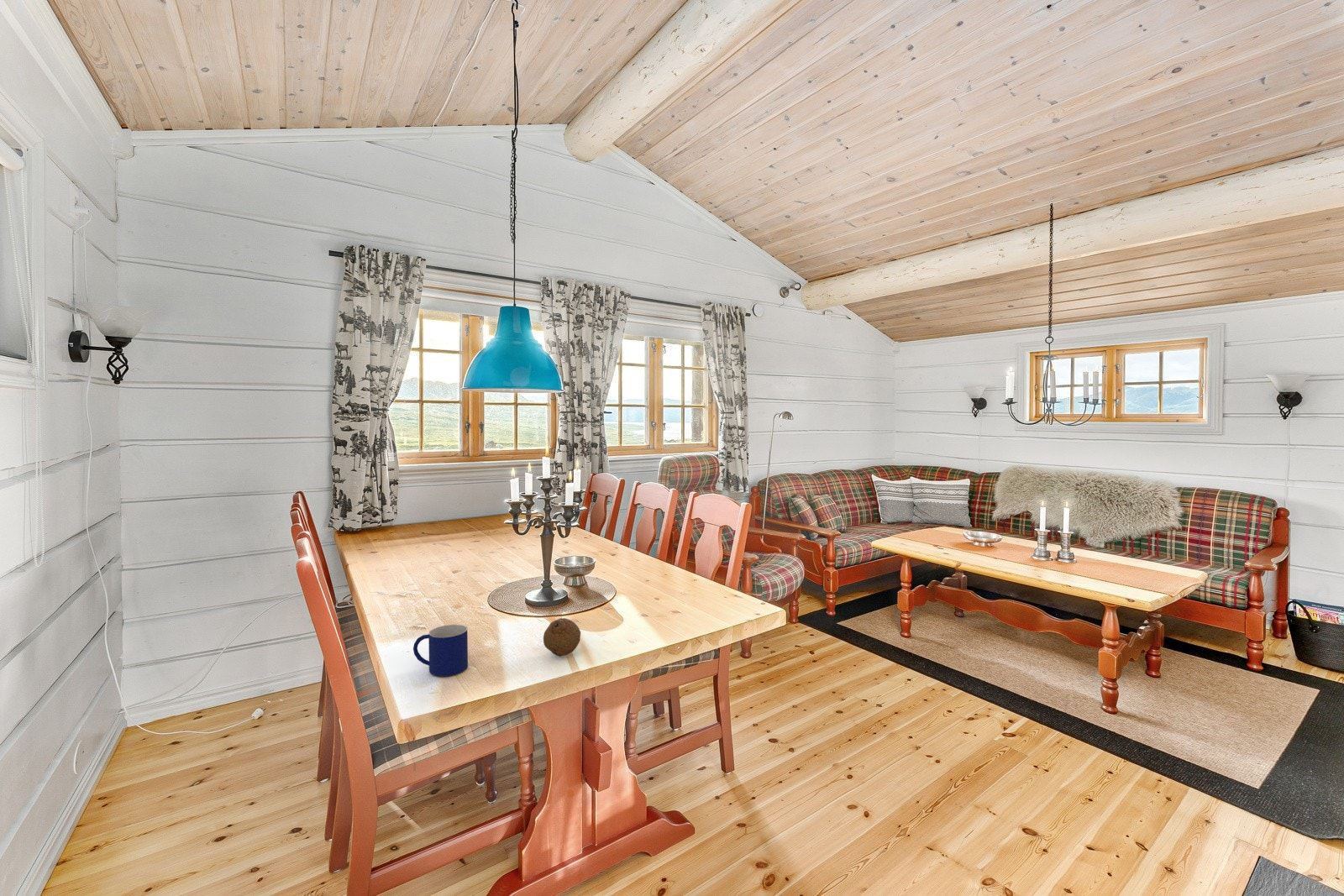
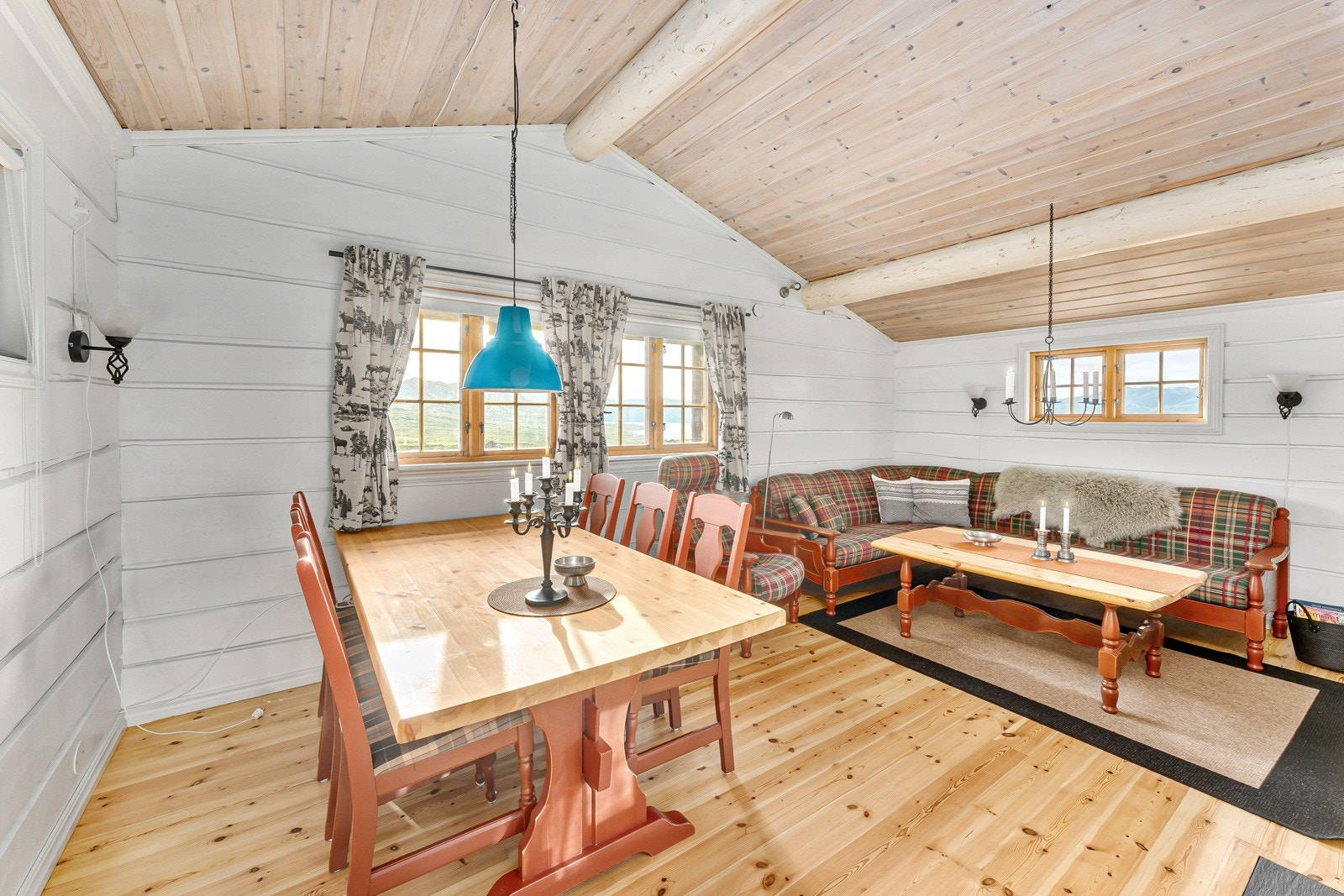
- fruit [543,617,581,657]
- mug [412,624,469,678]
